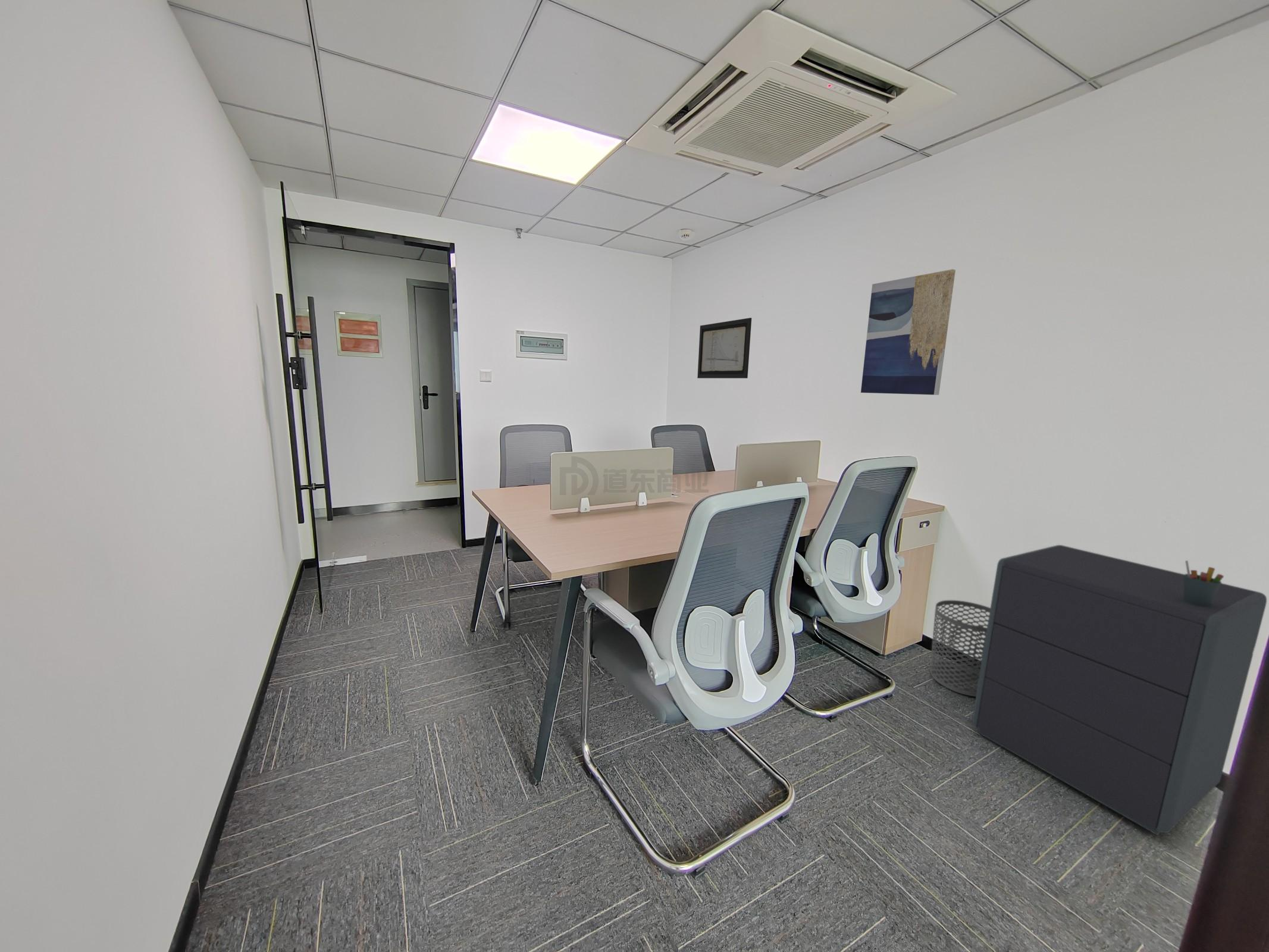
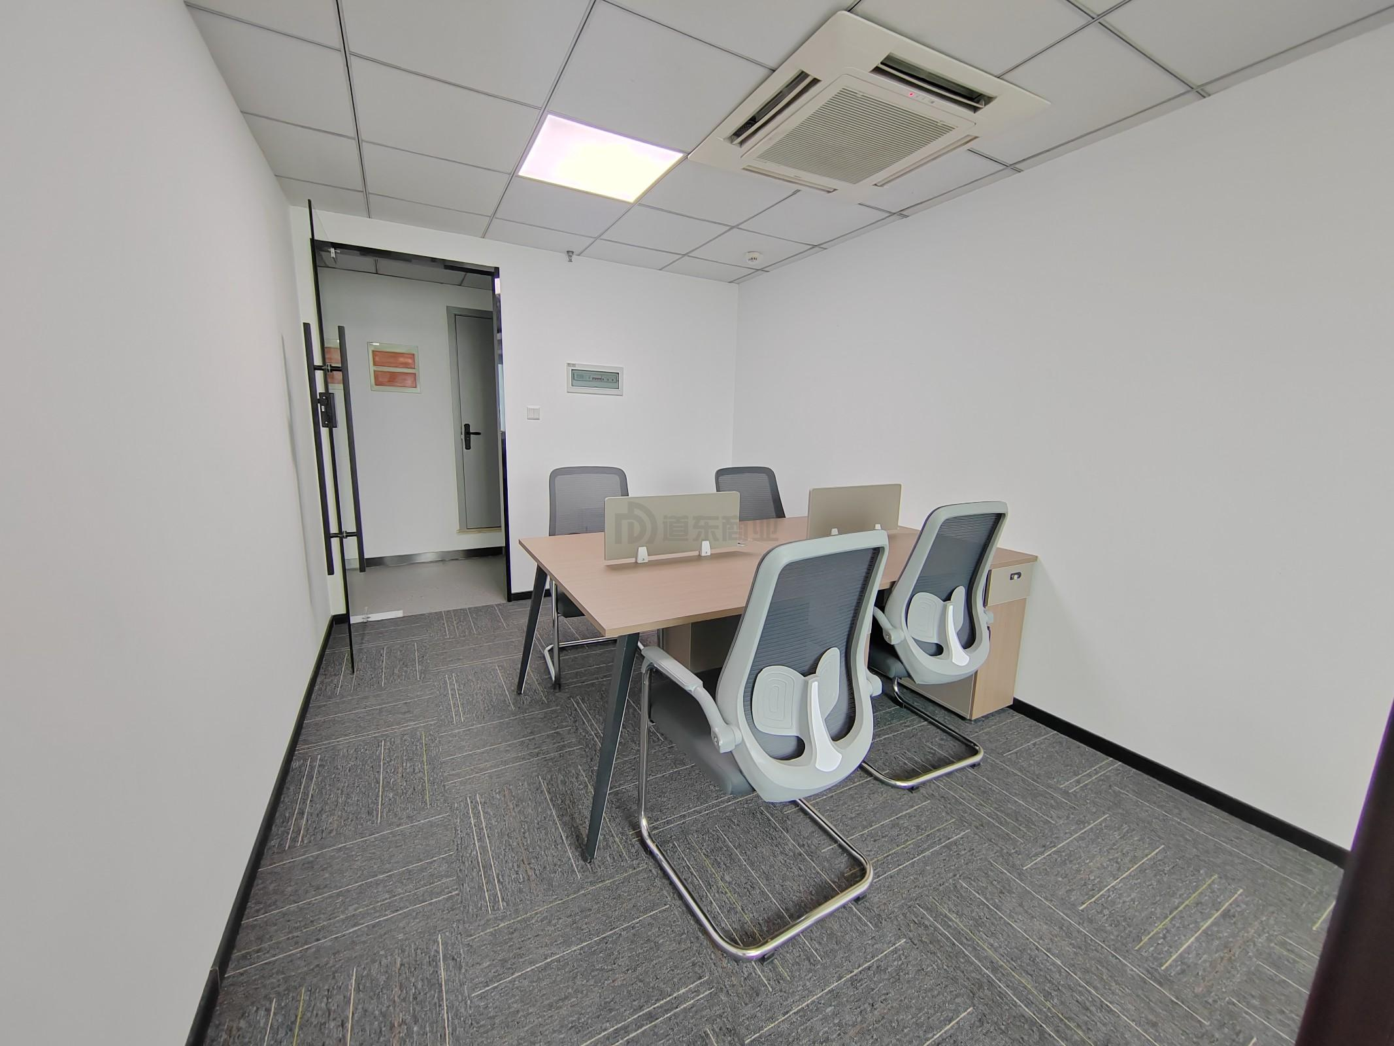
- waste bin [929,600,991,697]
- filing cabinet [972,544,1267,836]
- wall art [697,317,752,379]
- pen holder [1184,560,1224,607]
- wall art [860,269,956,396]
